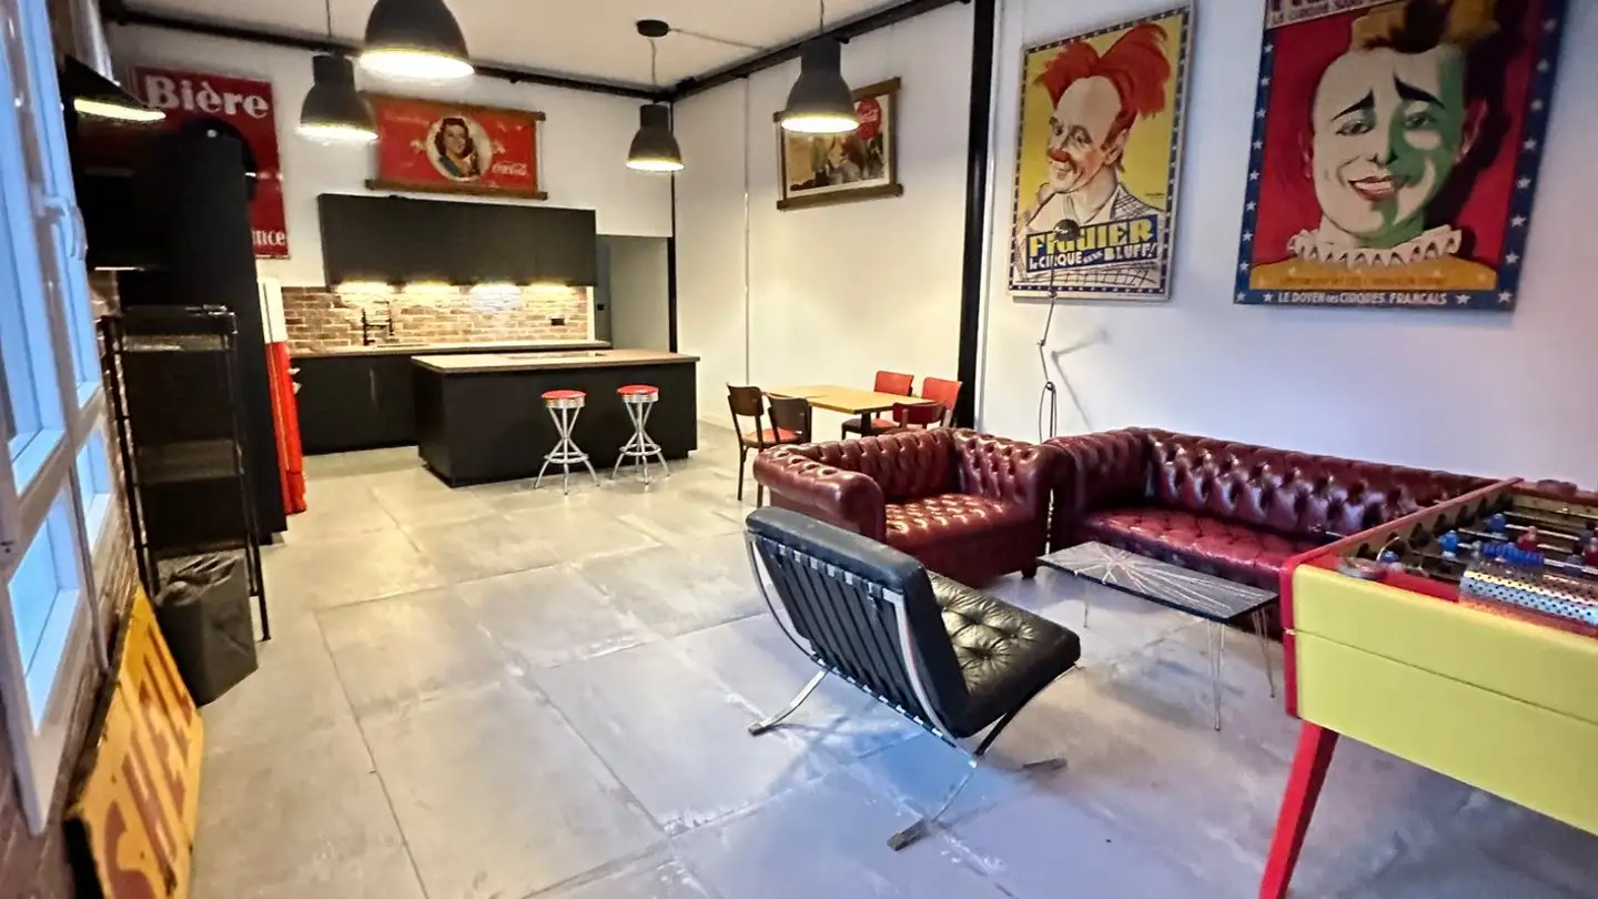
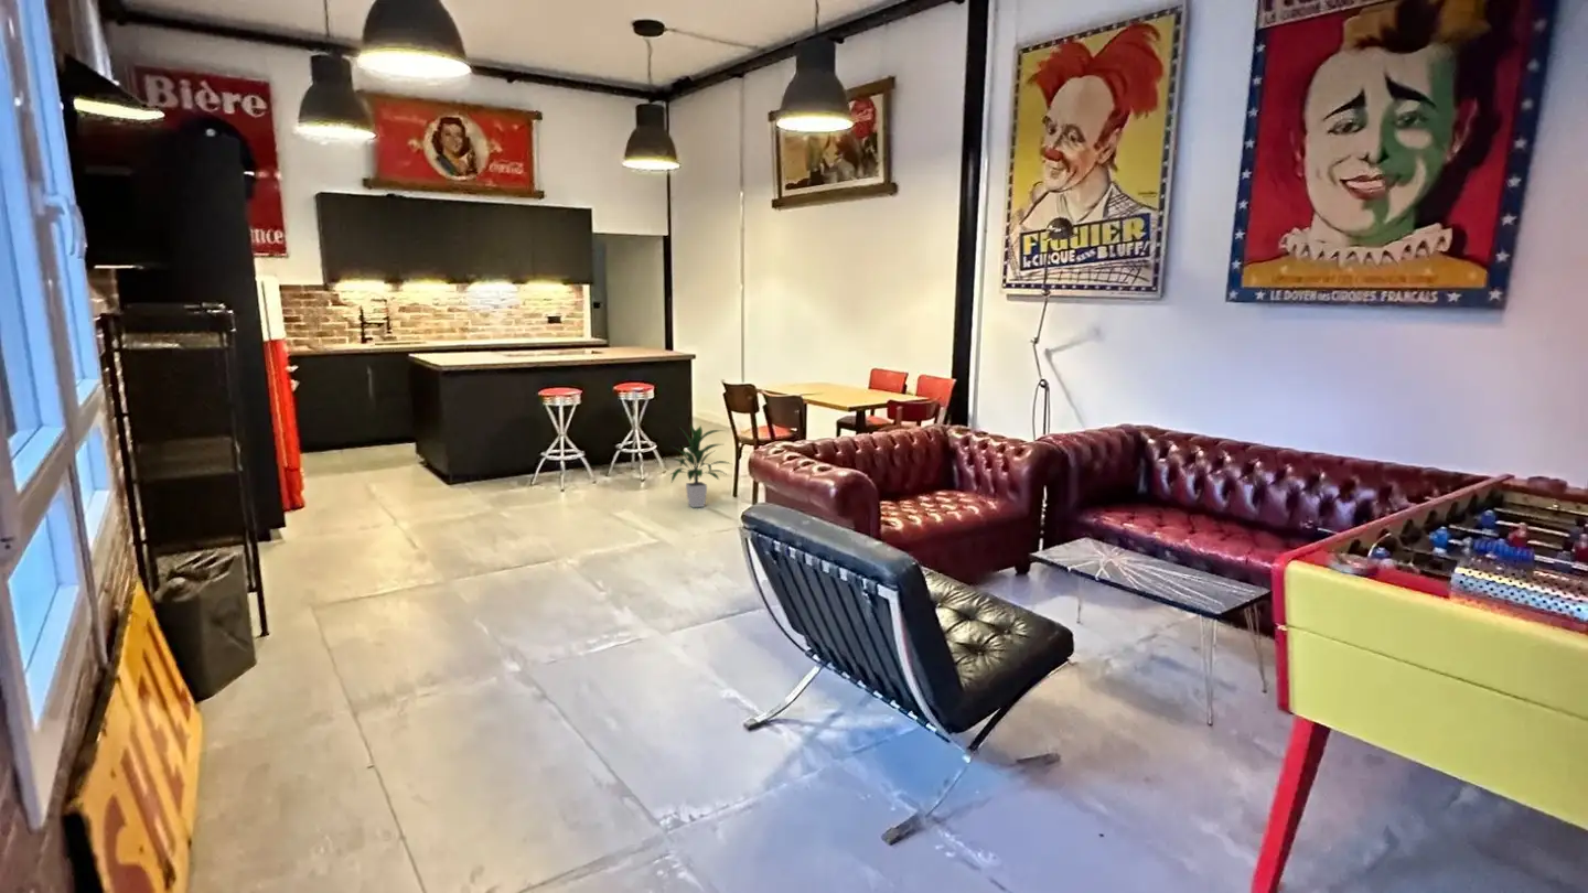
+ indoor plant [668,423,732,509]
